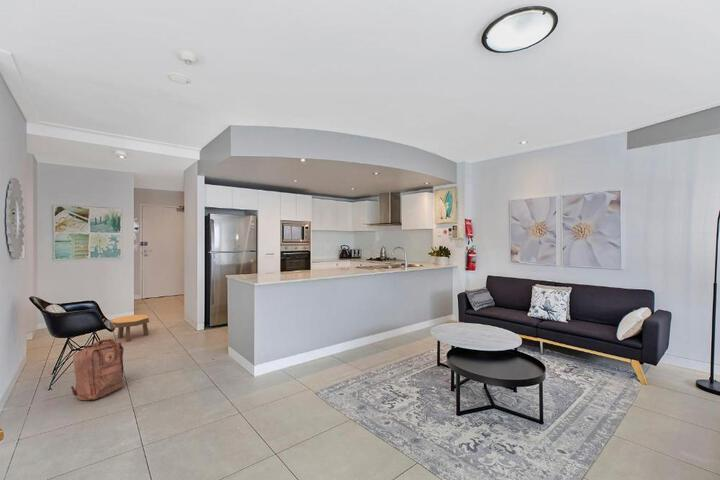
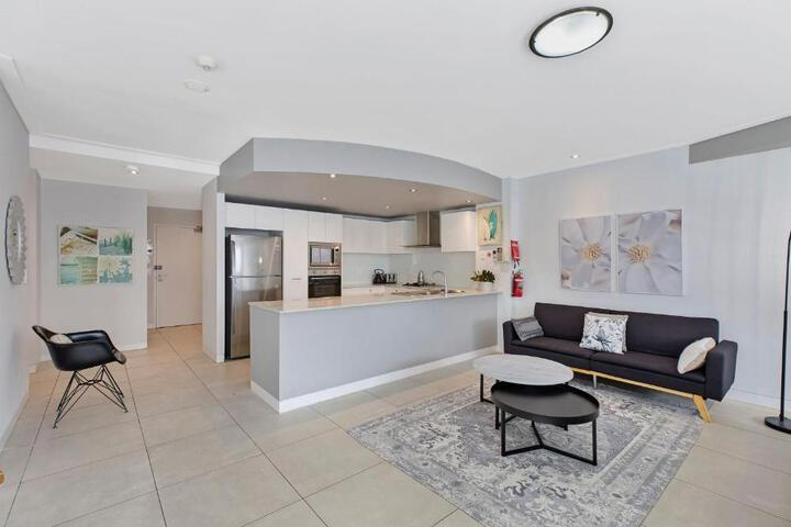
- backpack [70,338,125,401]
- footstool [110,314,150,343]
